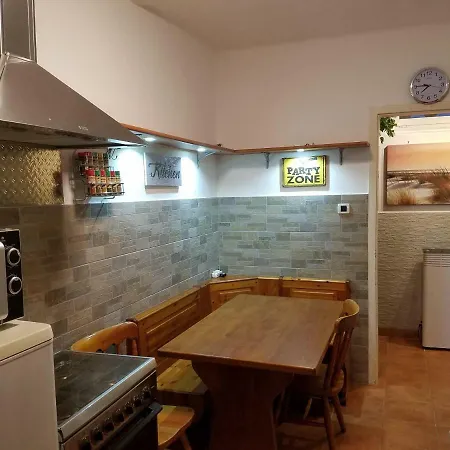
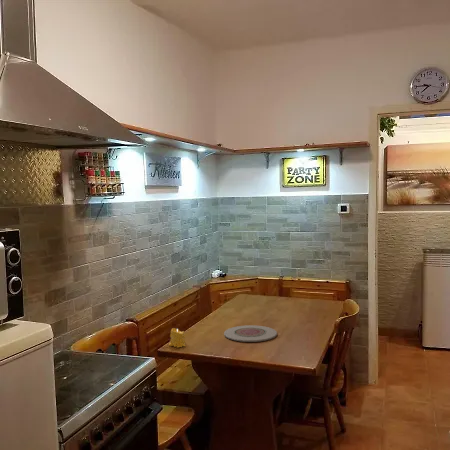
+ plate [223,324,278,343]
+ candle [168,327,186,348]
